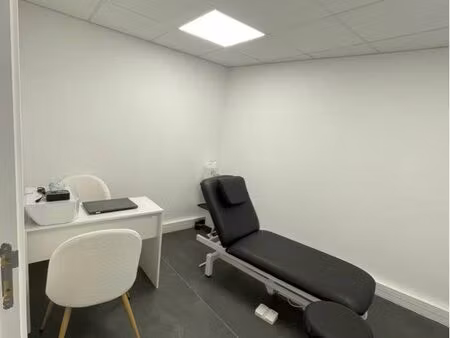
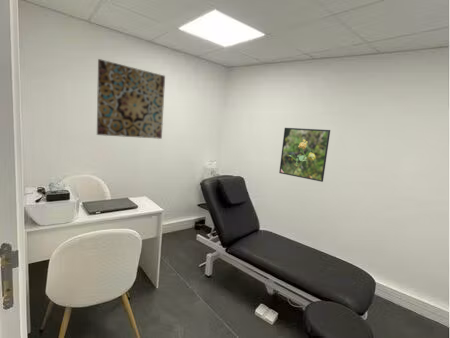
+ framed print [278,127,331,183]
+ wall art [96,58,166,140]
